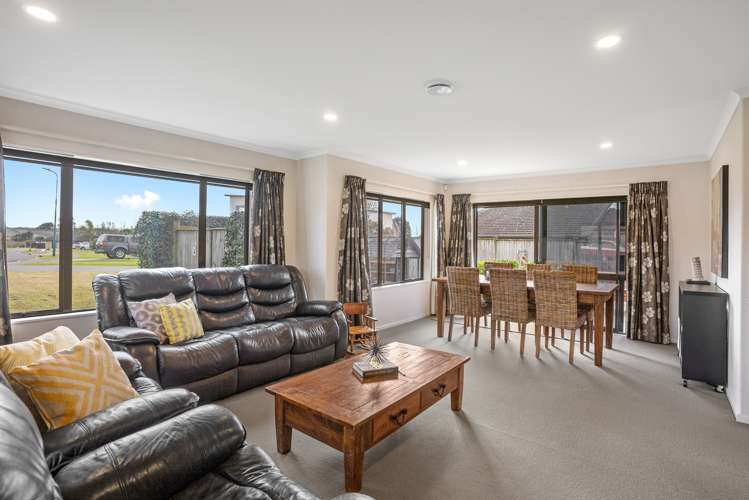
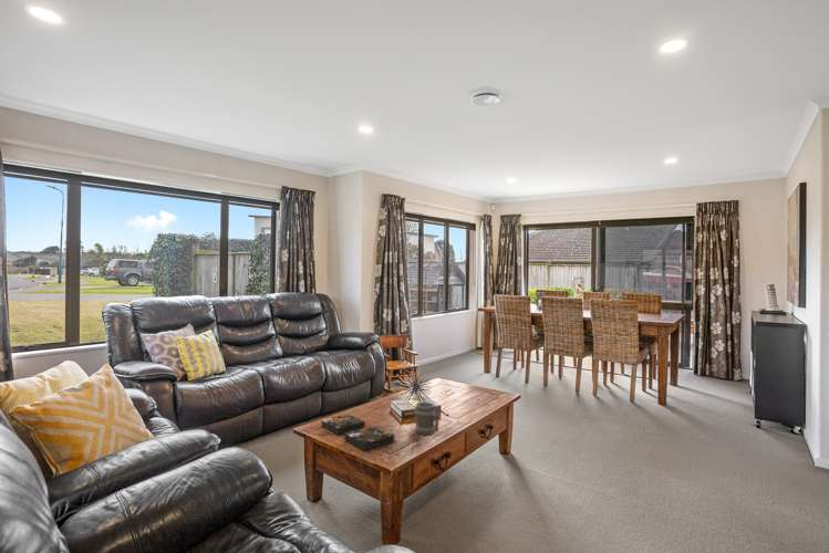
+ board game [321,413,395,451]
+ barrel [414,400,441,436]
